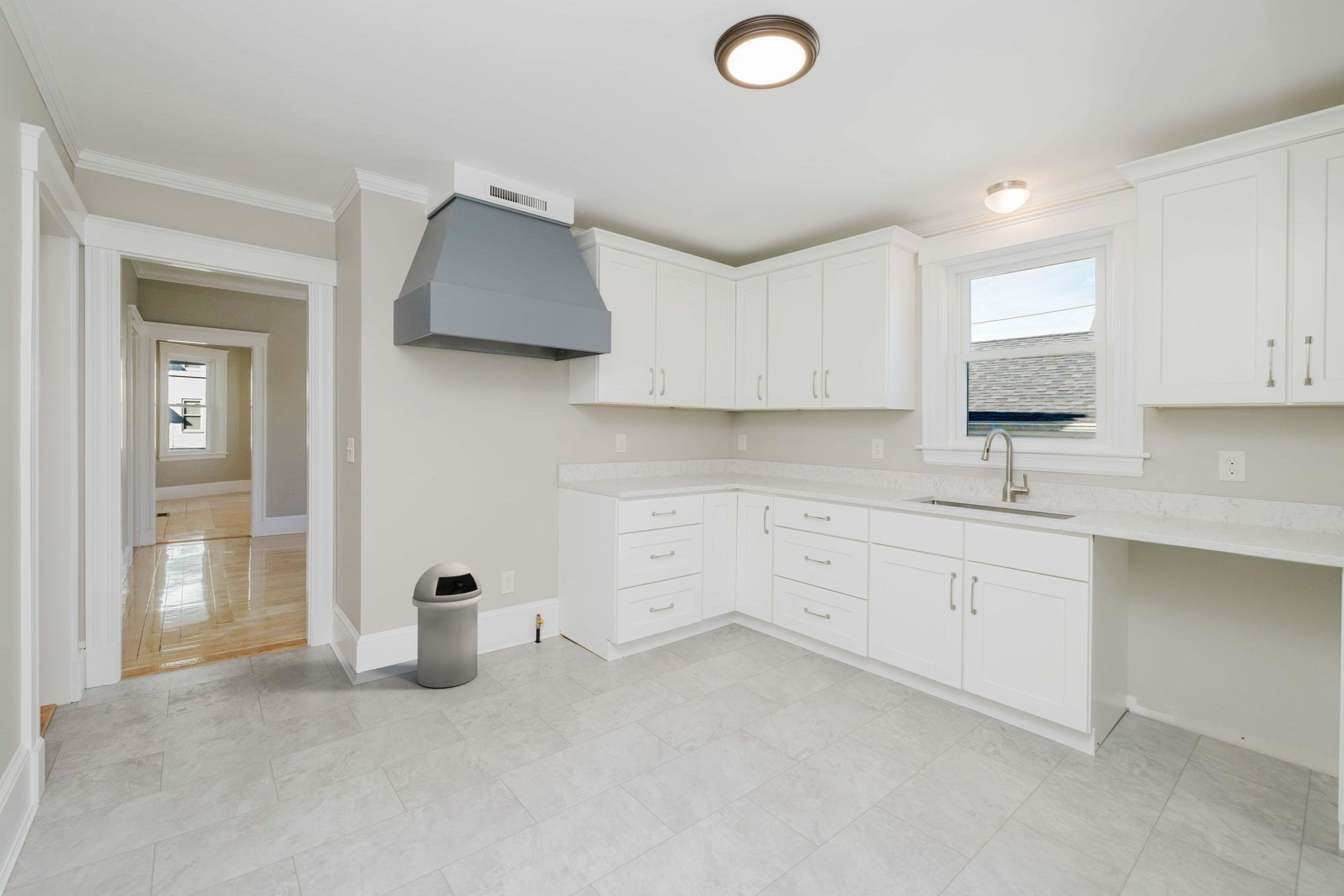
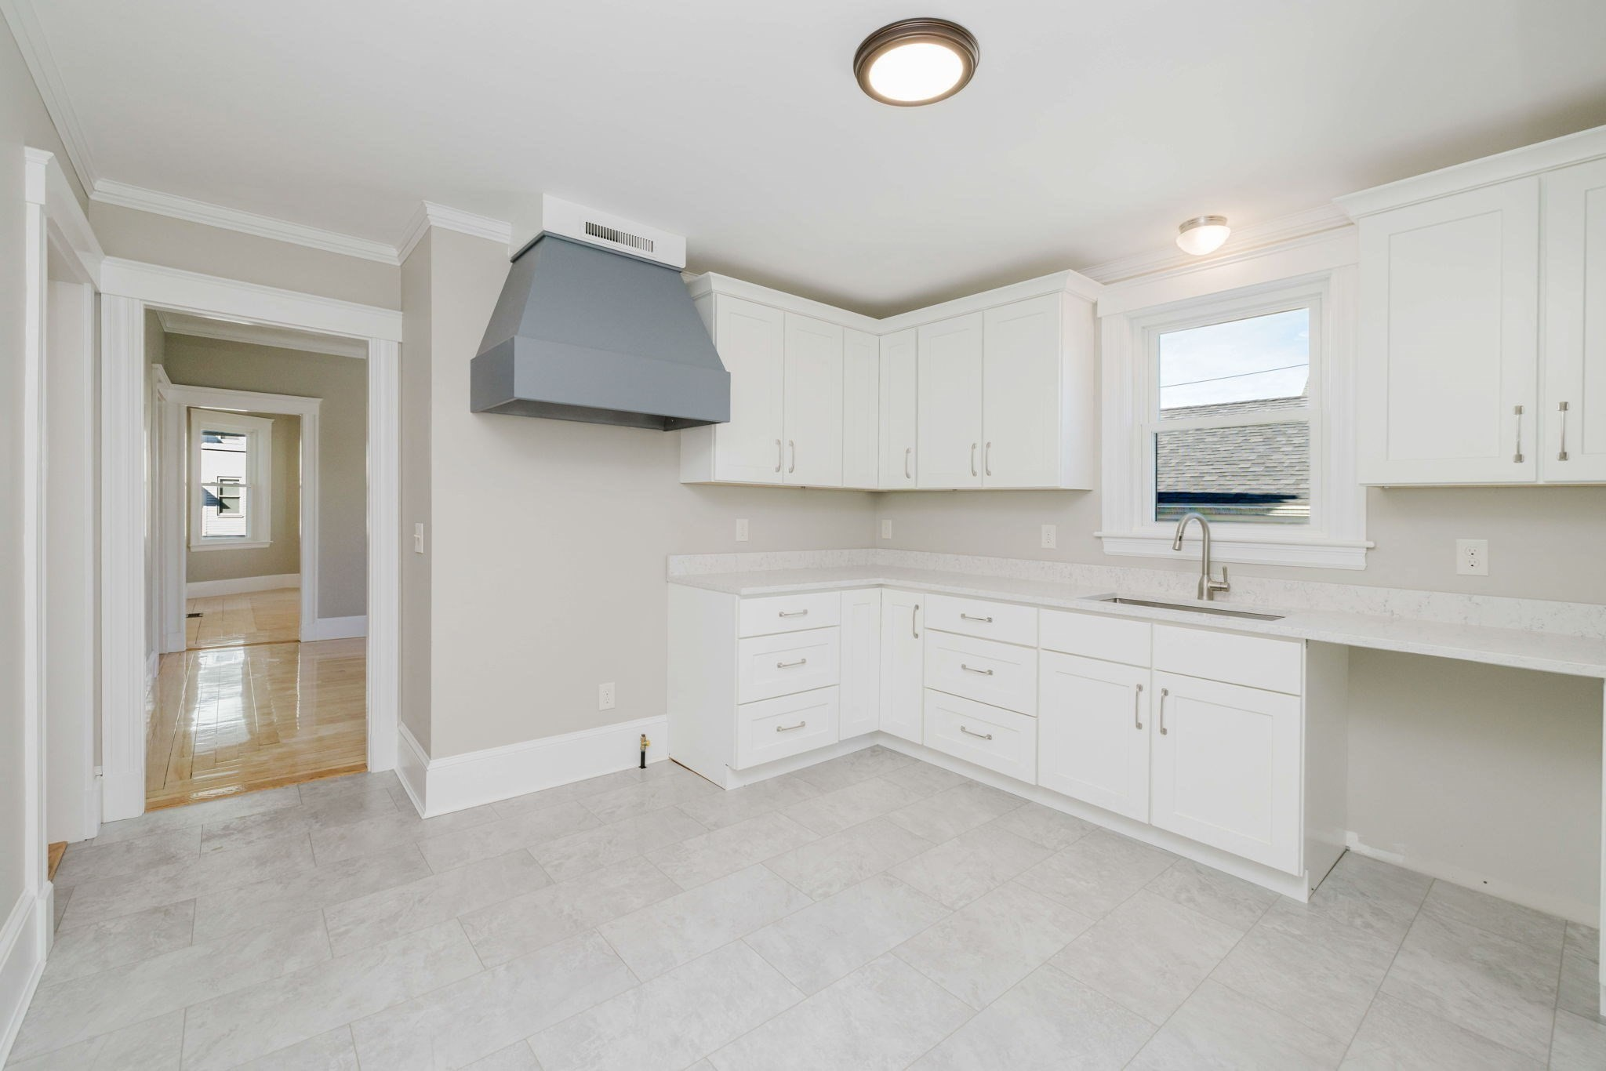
- trash bin [411,561,484,688]
